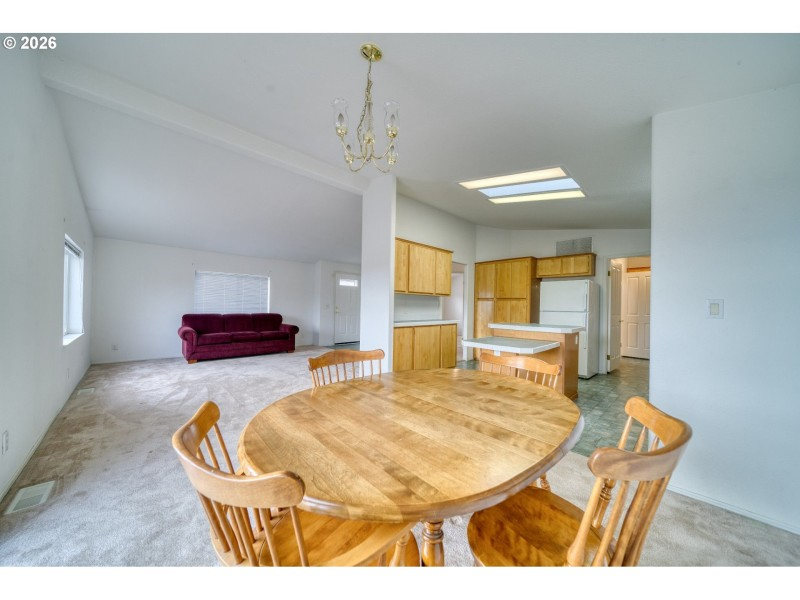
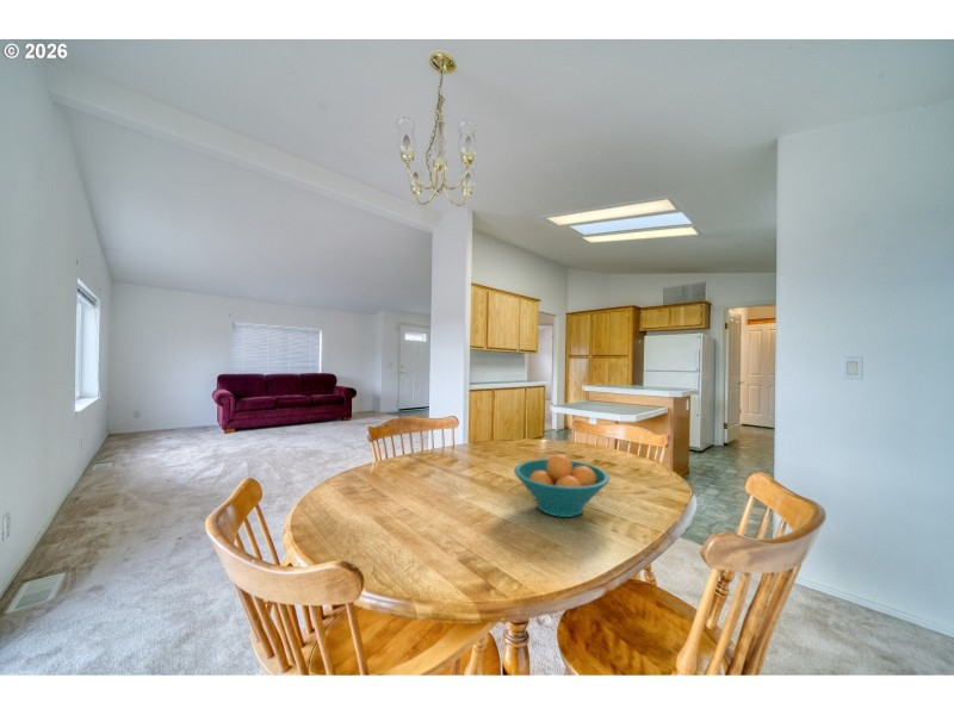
+ fruit bowl [513,453,611,518]
